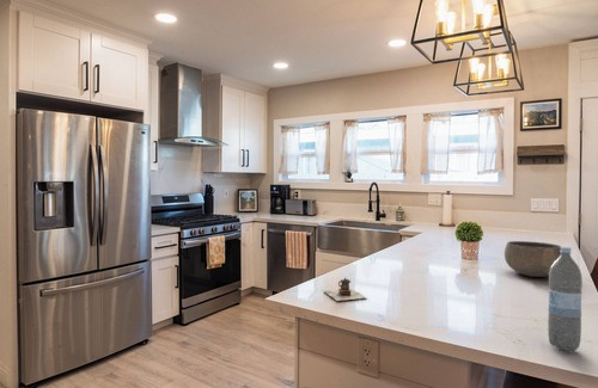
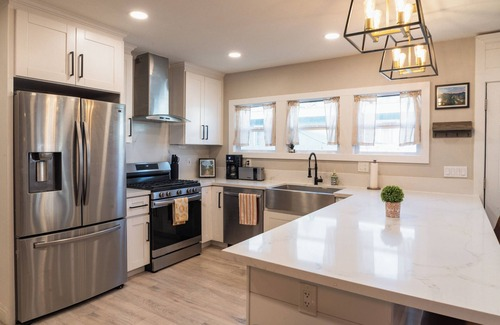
- water bottle [547,246,584,352]
- teapot [323,277,367,302]
- bowl [504,240,562,278]
